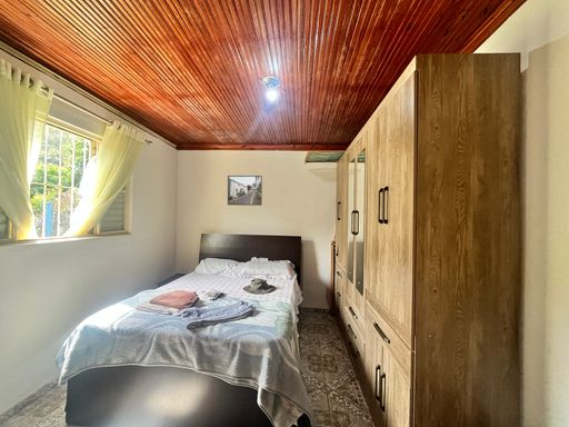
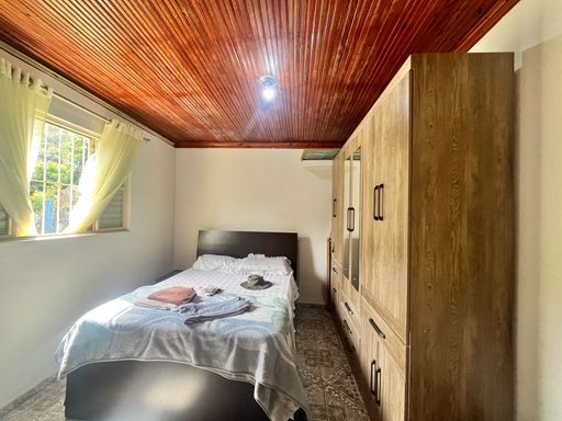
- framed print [227,175,263,207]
